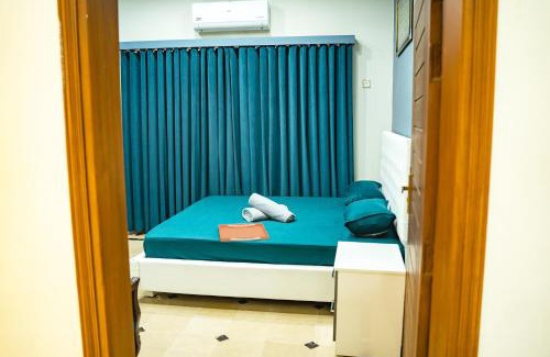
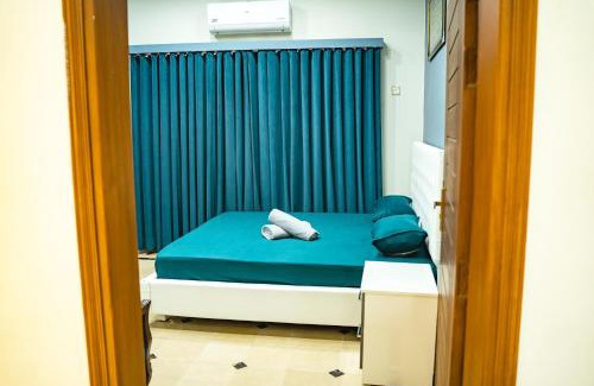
- serving tray [218,222,270,243]
